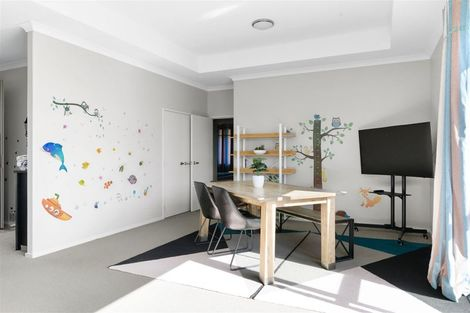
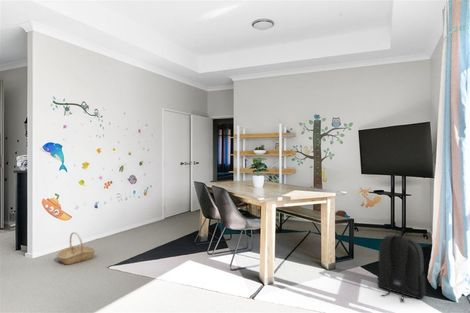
+ basket [55,231,96,265]
+ backpack [376,232,427,303]
